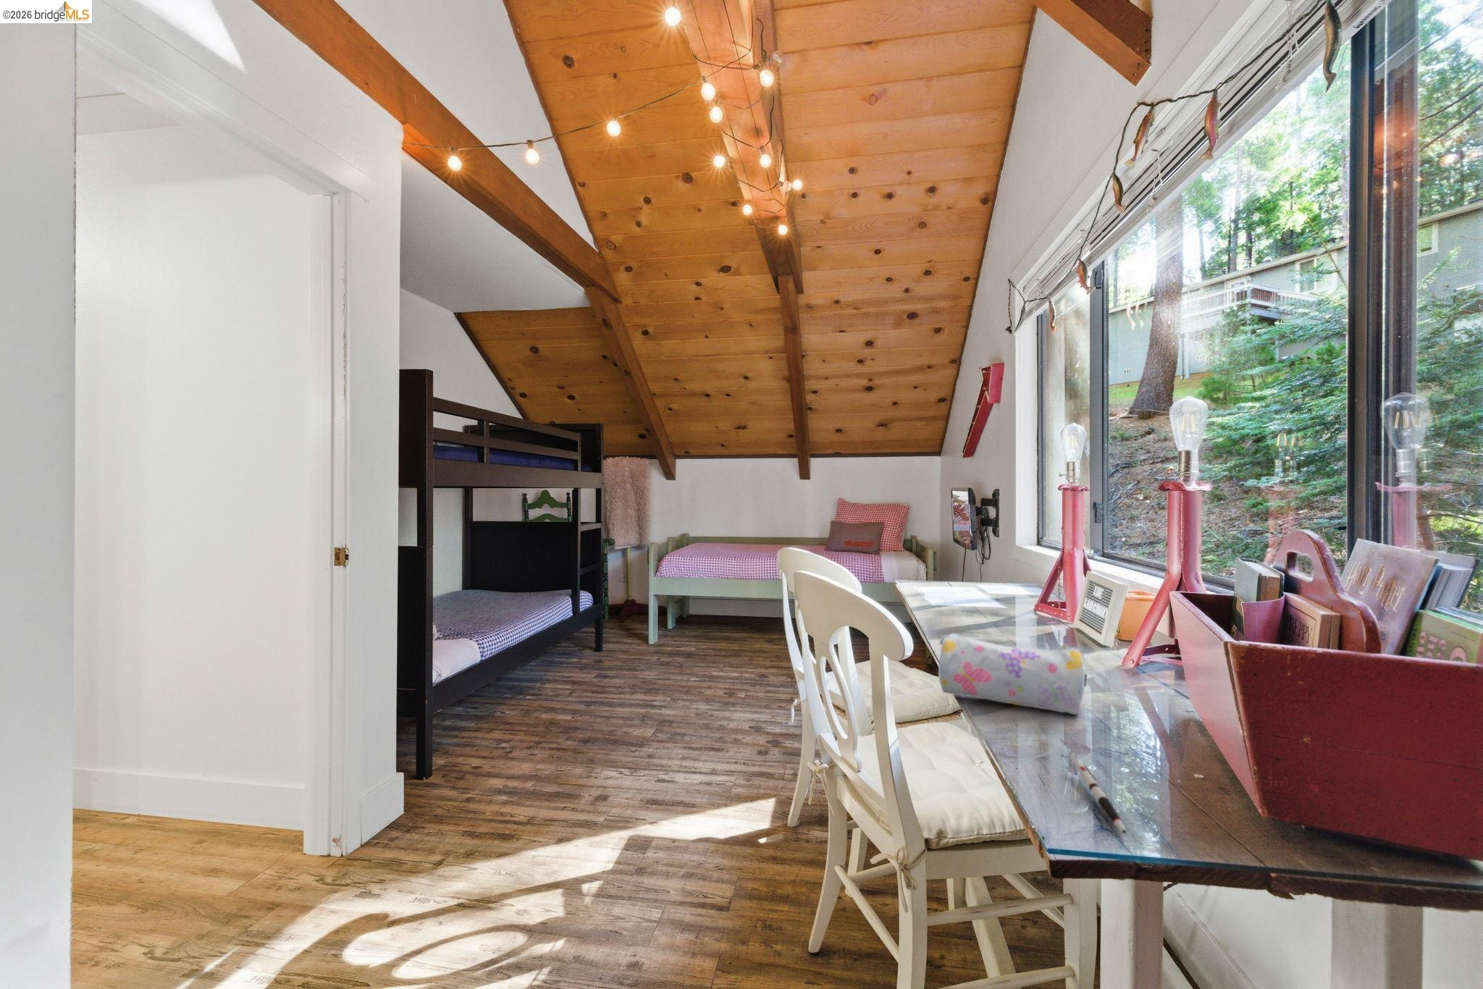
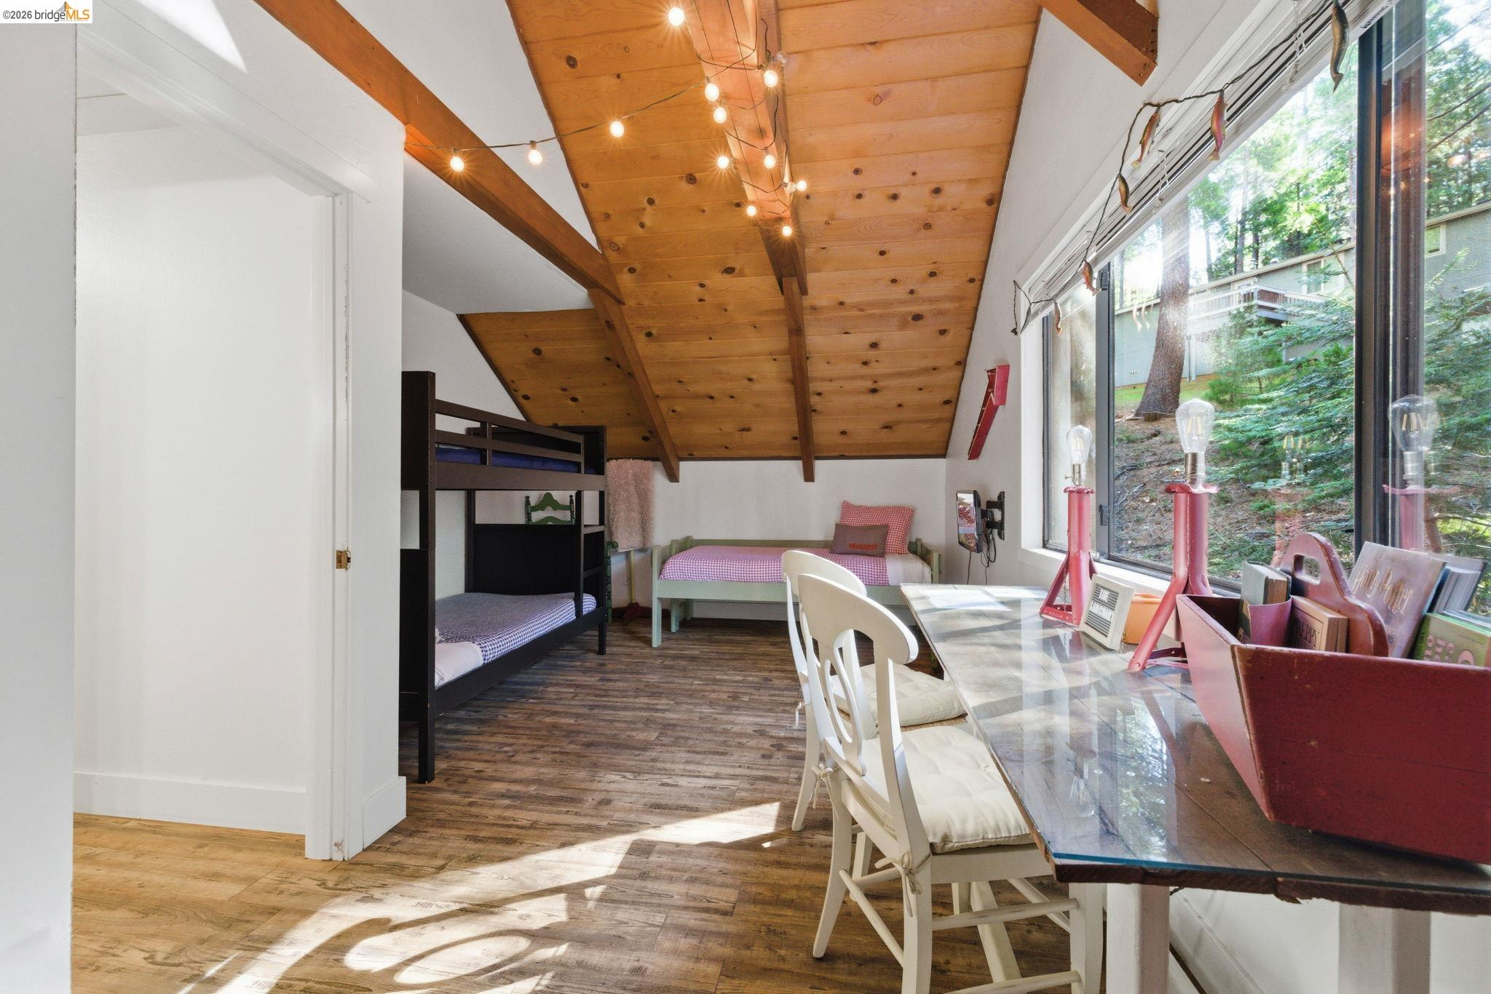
- pen [1074,759,1128,836]
- pencil case [938,632,1088,715]
